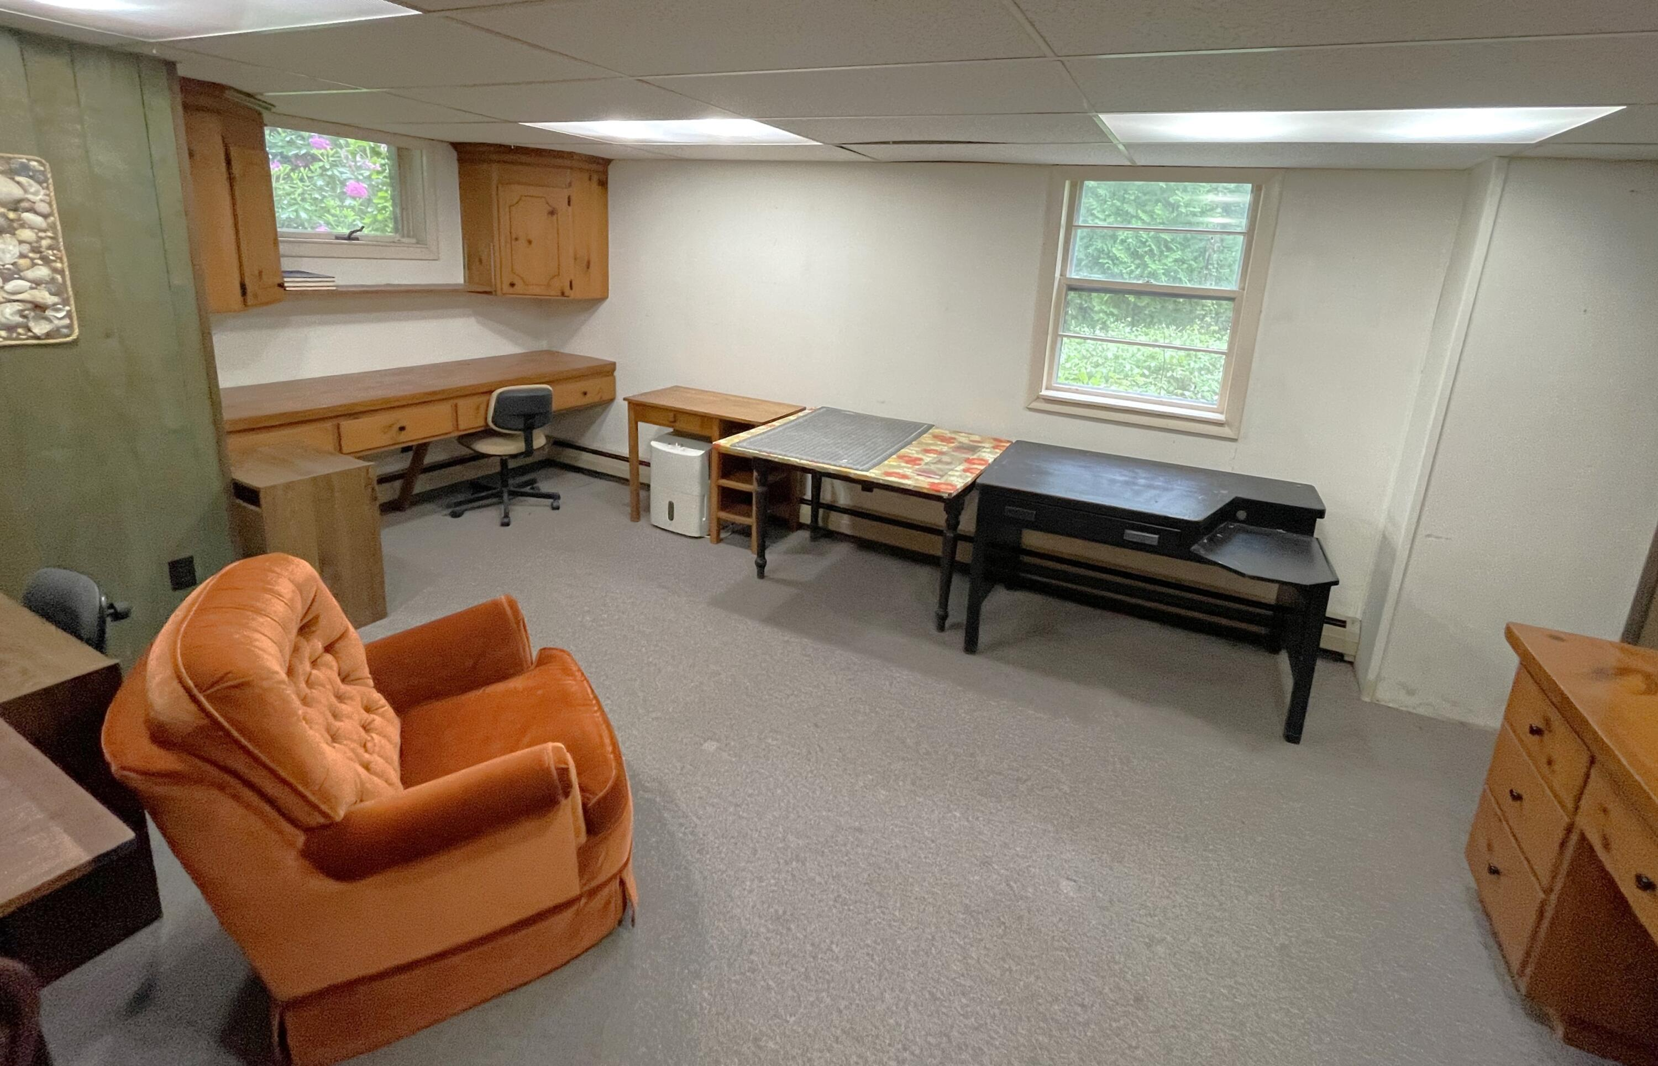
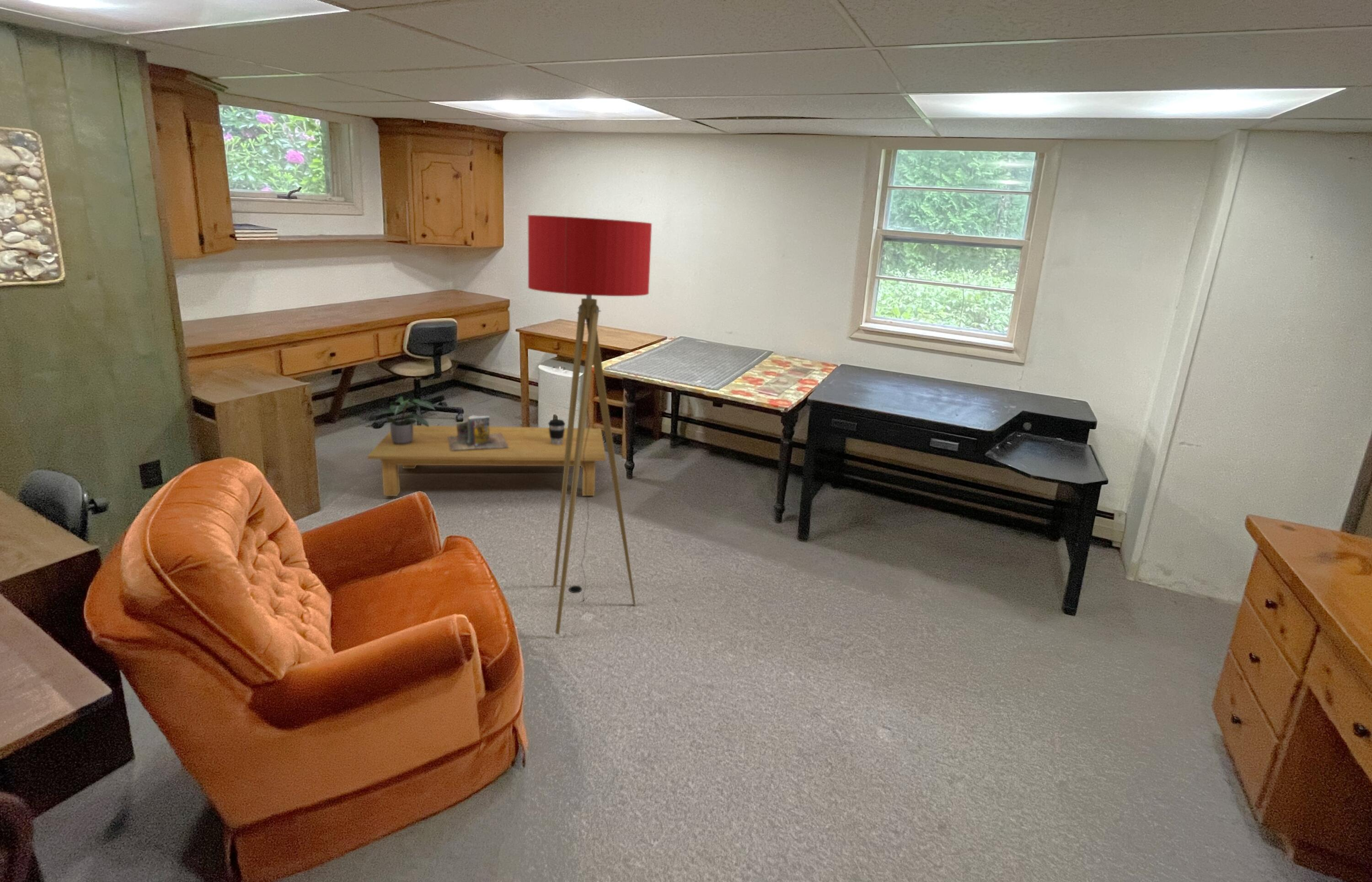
+ coffee table [367,425,606,497]
+ floor lamp [528,214,652,635]
+ coffee cup [548,419,566,445]
+ books [448,415,509,450]
+ potted plant [375,396,436,445]
